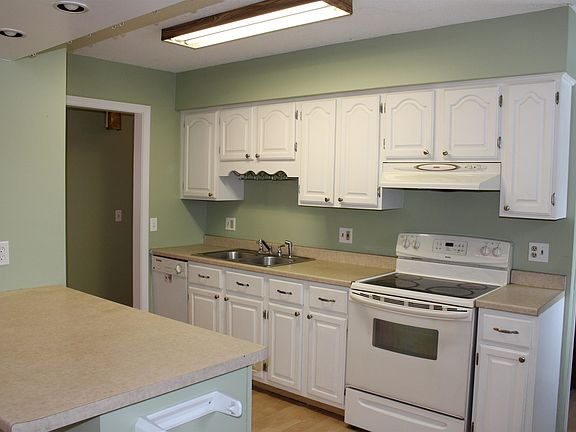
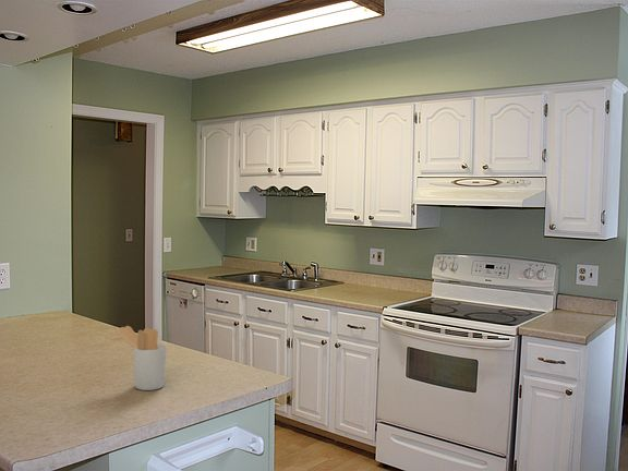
+ utensil holder [114,325,168,391]
